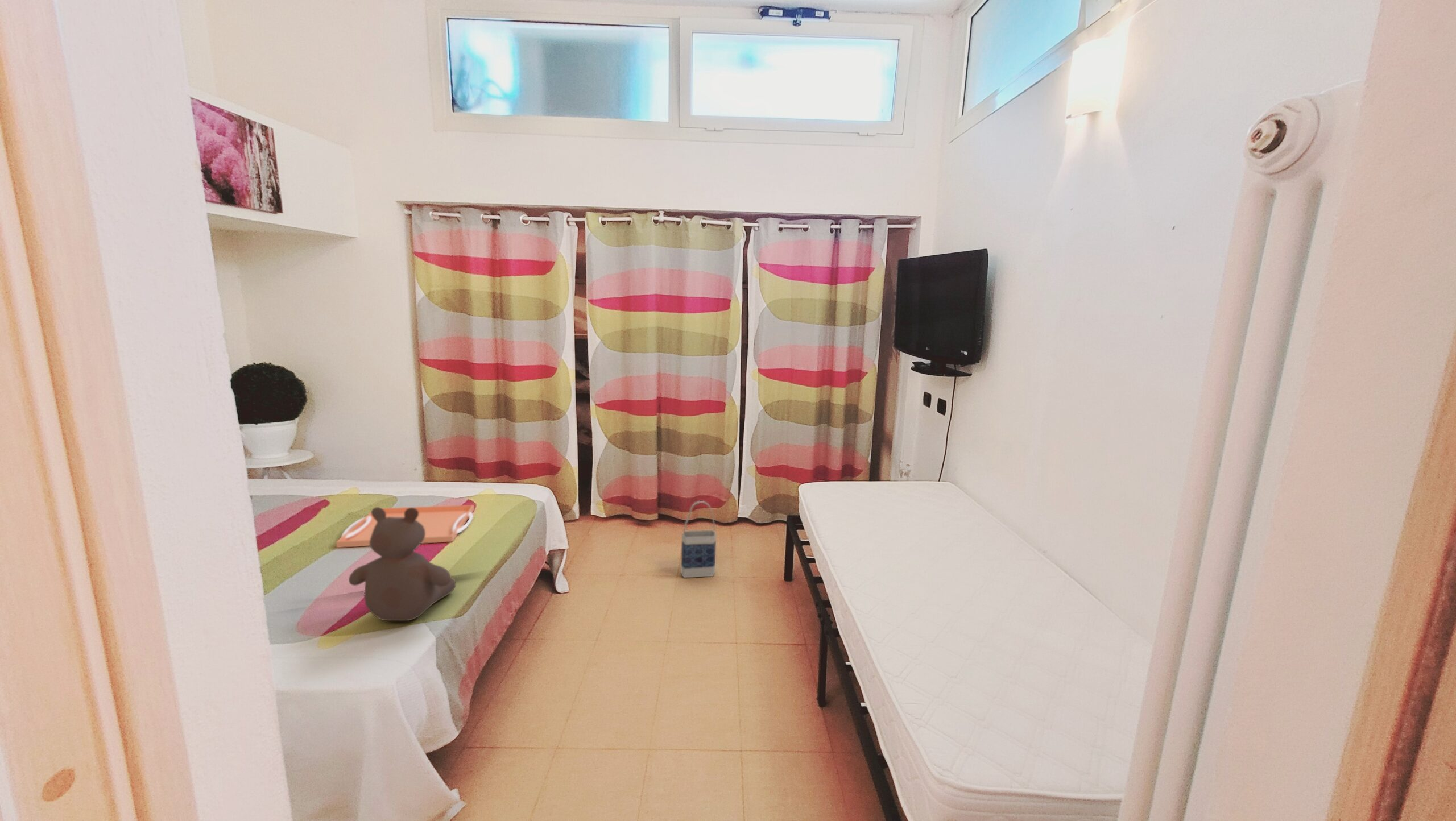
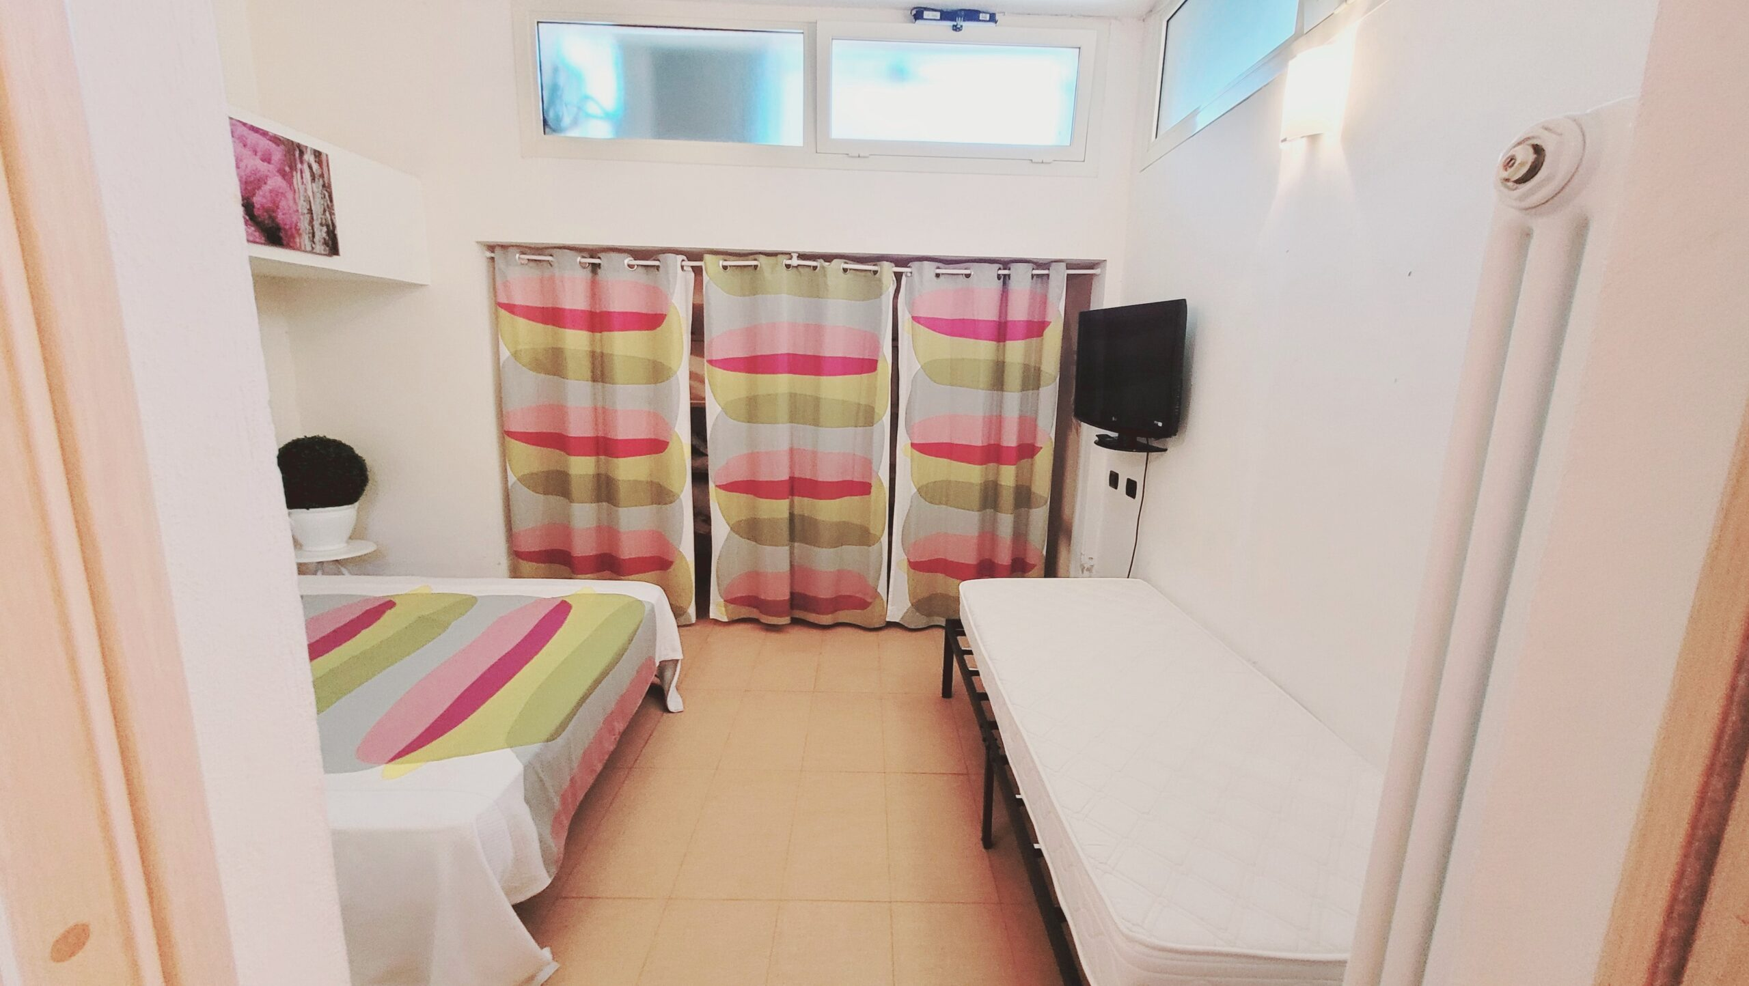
- bear [348,507,457,621]
- serving tray [336,504,475,548]
- bag [680,500,717,578]
